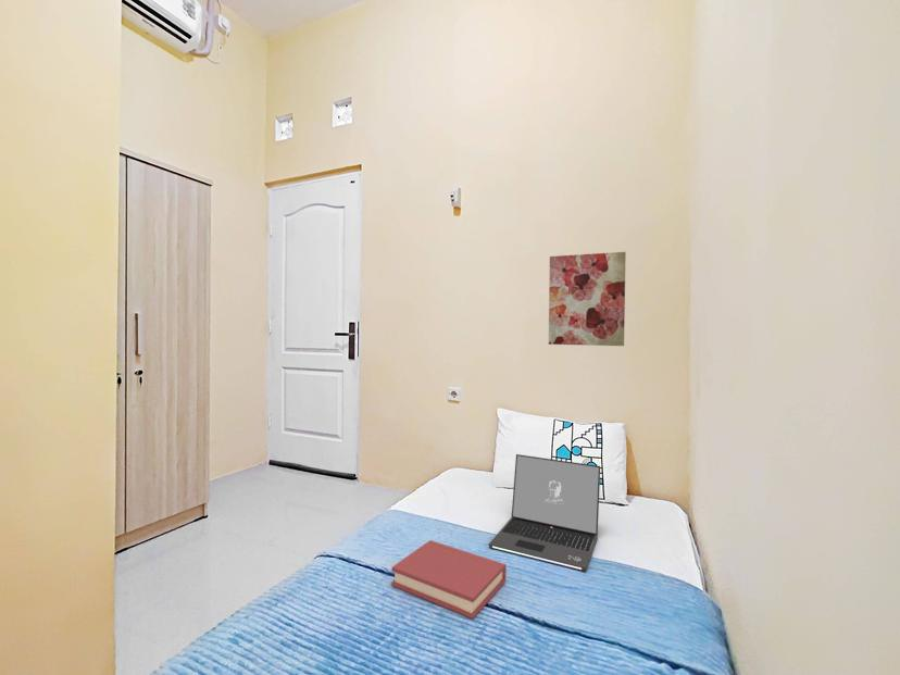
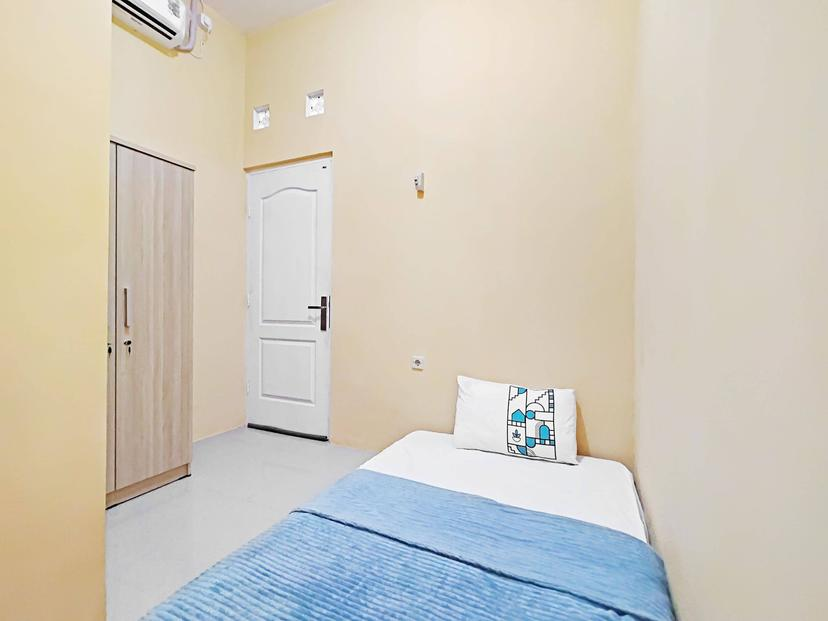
- hardback book [390,539,508,620]
- wall art [548,251,627,347]
- laptop [488,453,601,573]
